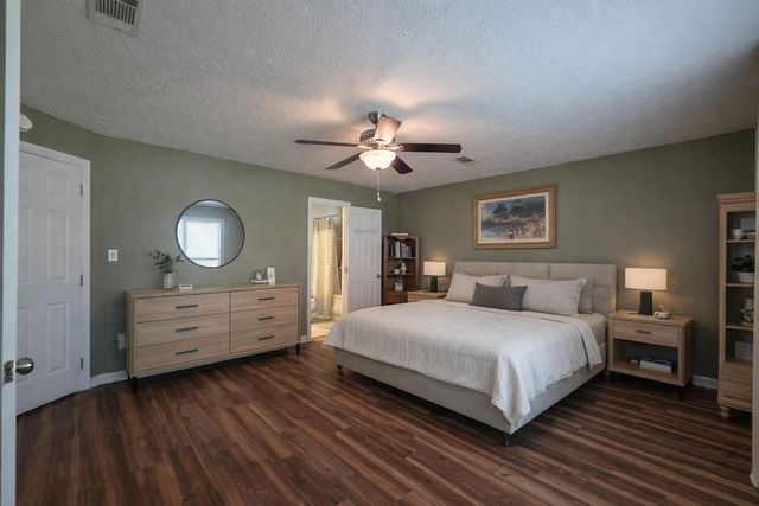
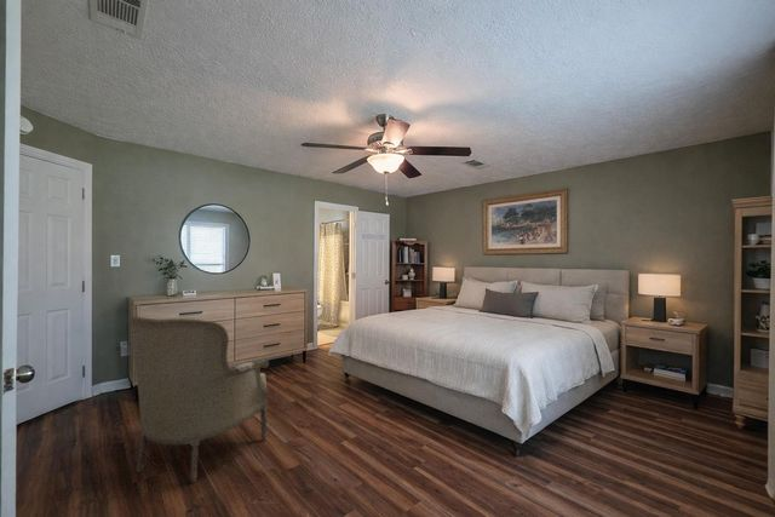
+ armchair [130,315,271,484]
